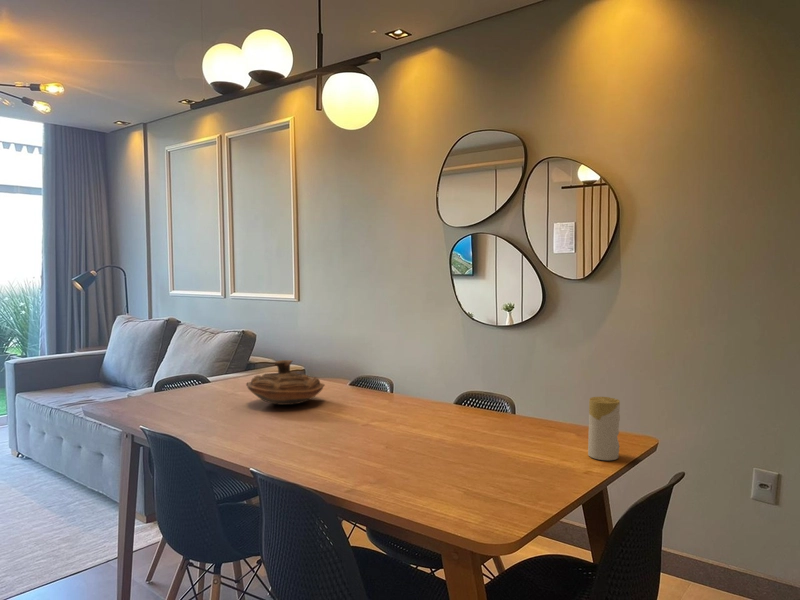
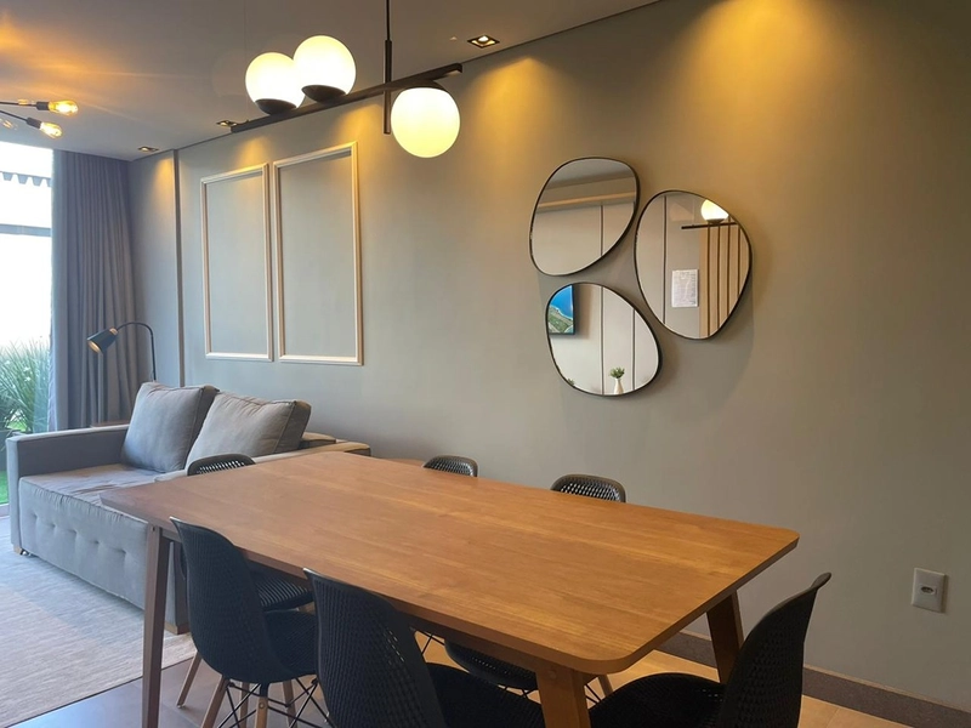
- decorative bowl [245,359,326,406]
- candle [587,396,621,461]
